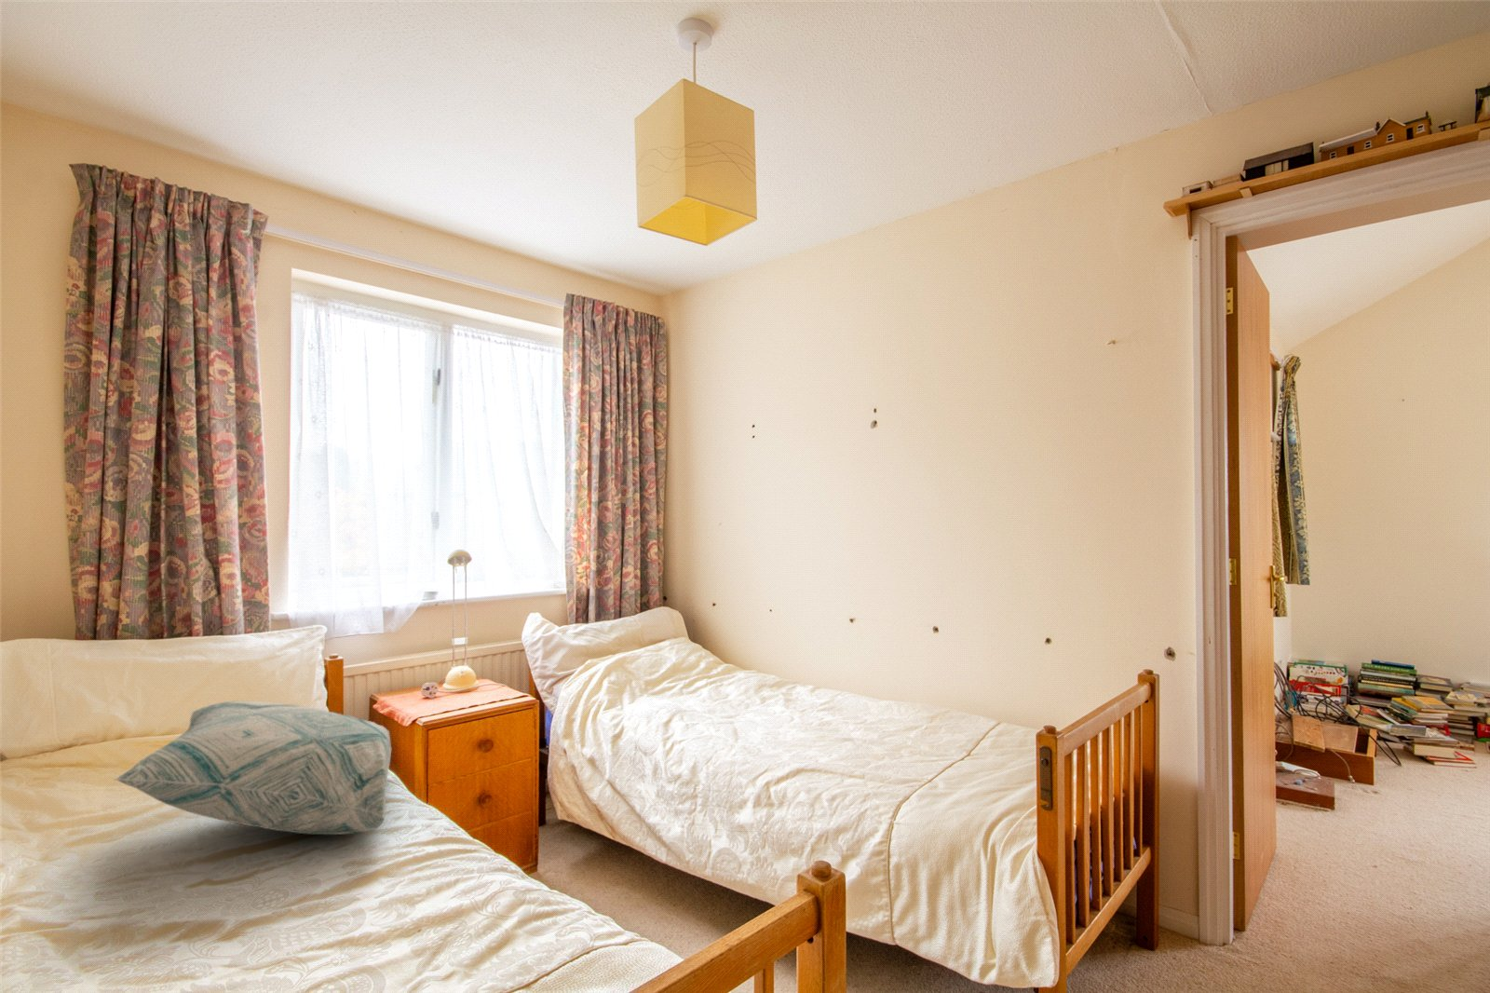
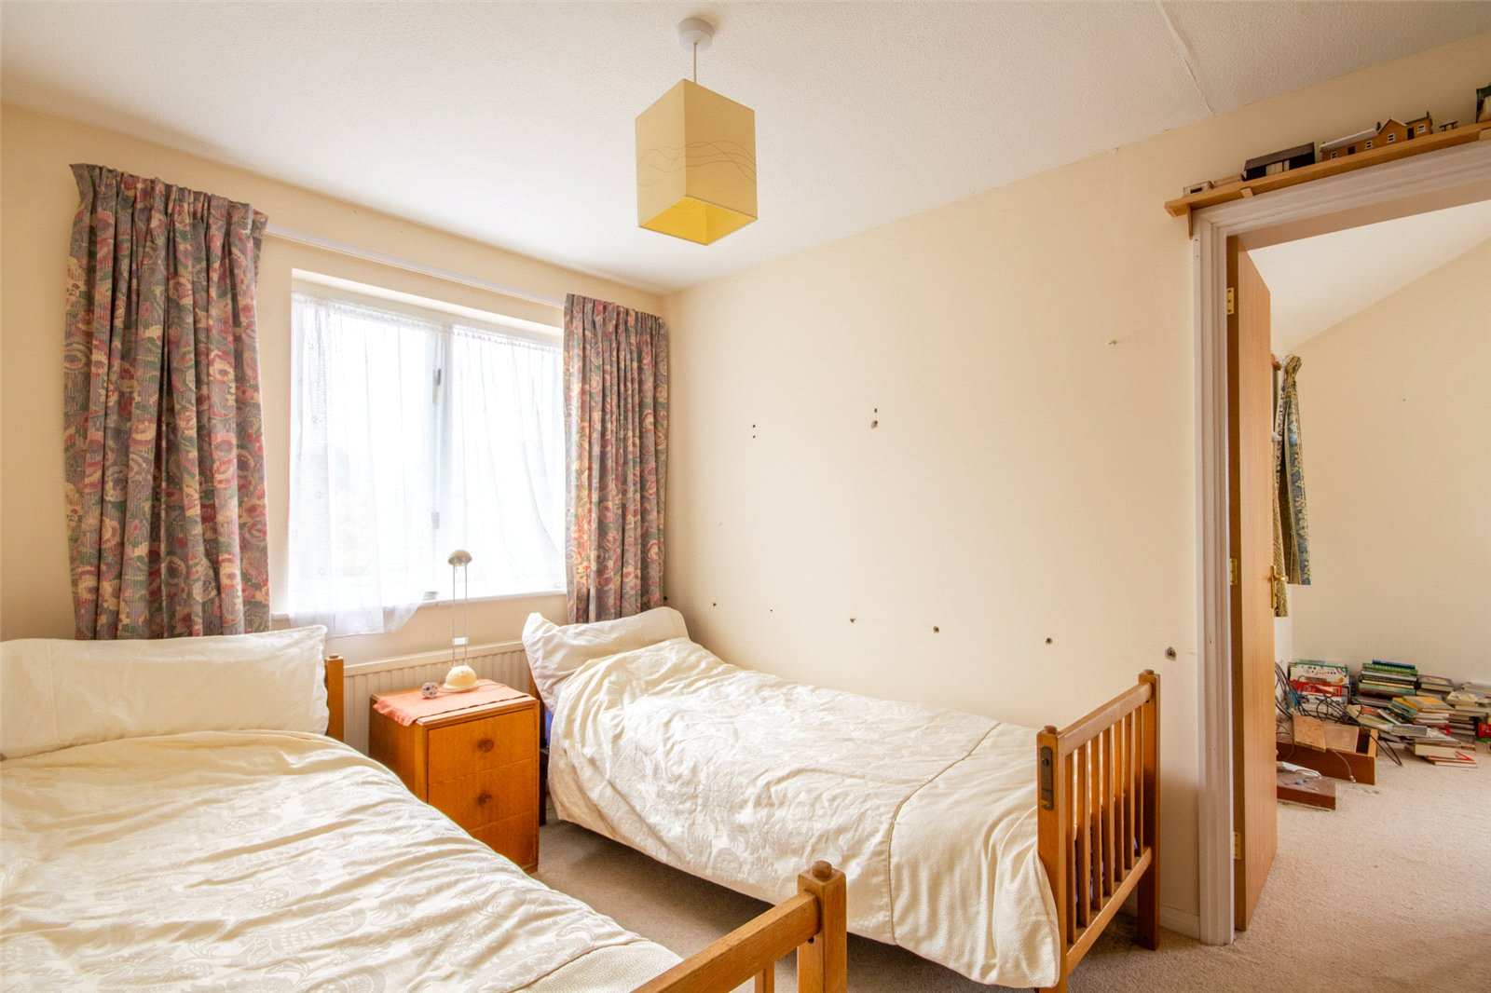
- decorative pillow [114,700,392,836]
